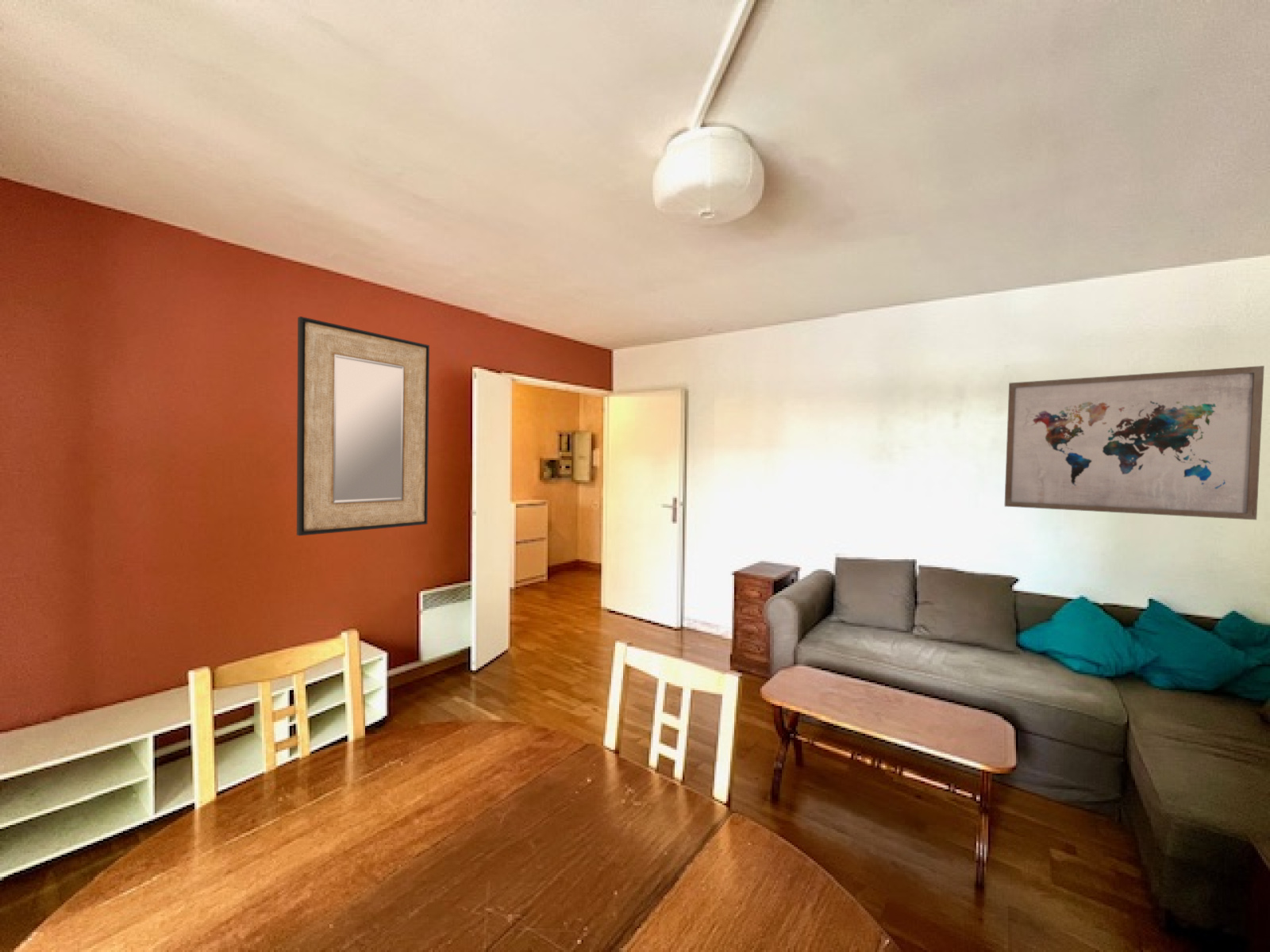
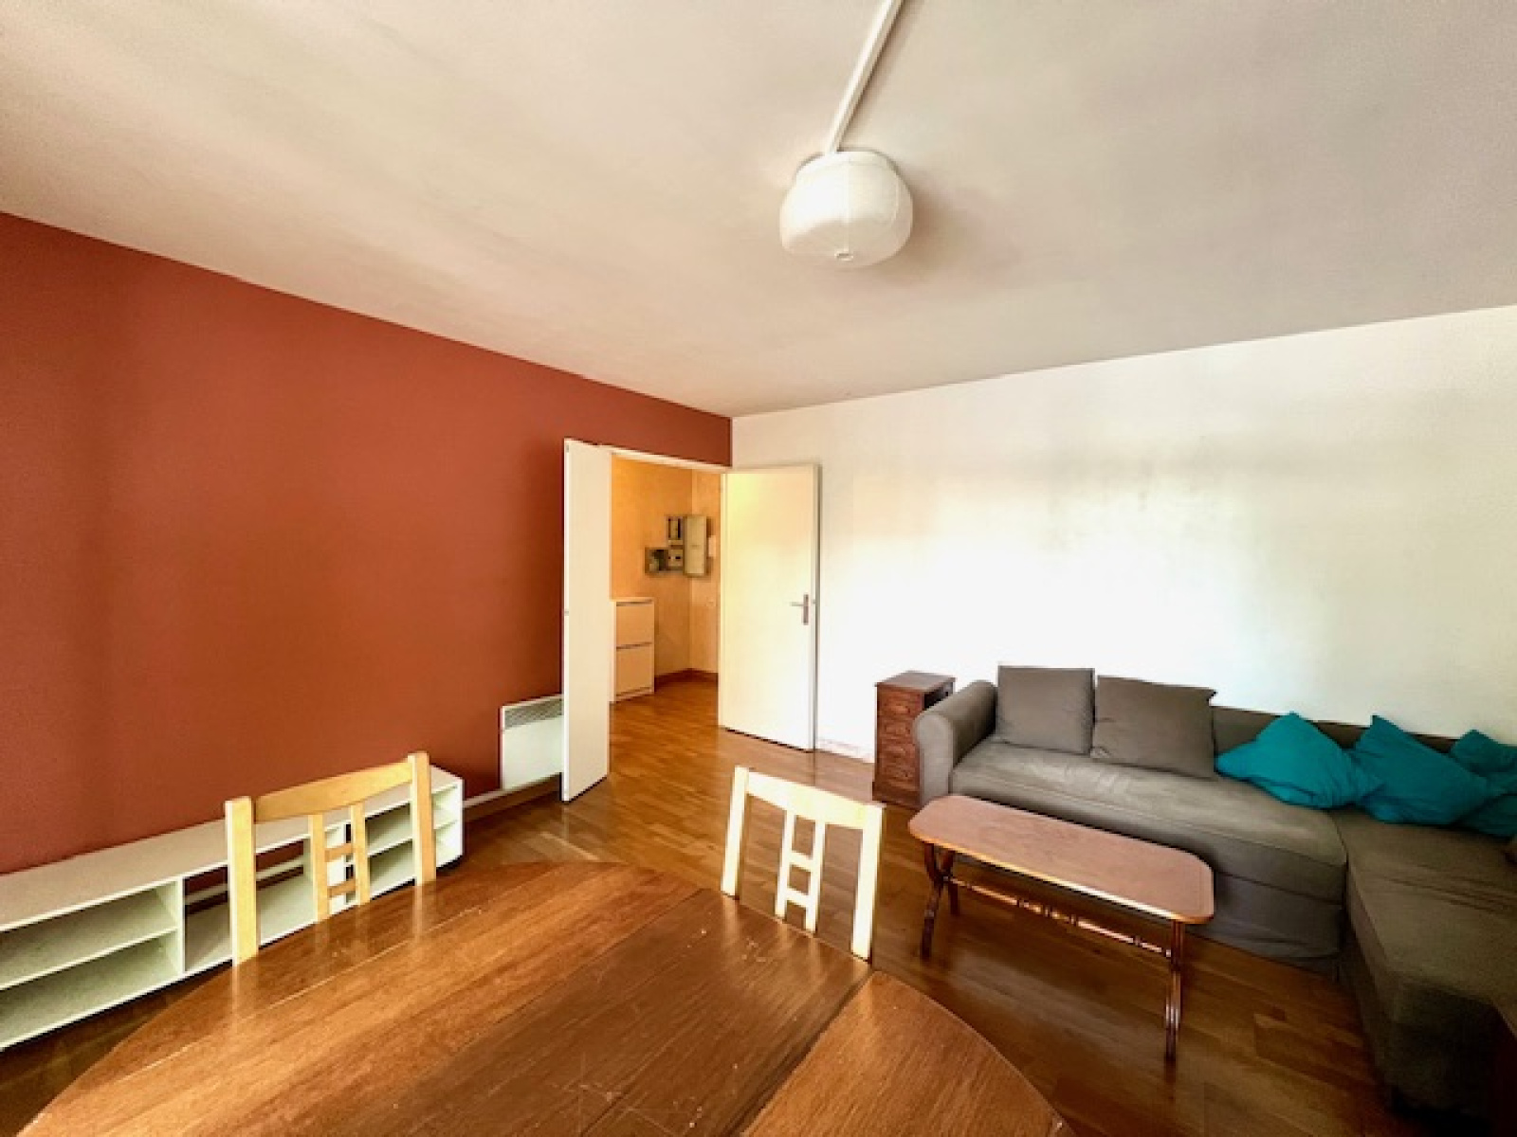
- home mirror [296,316,430,536]
- wall art [1003,365,1265,520]
